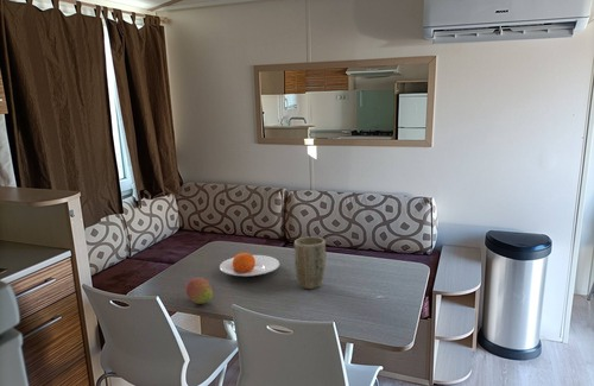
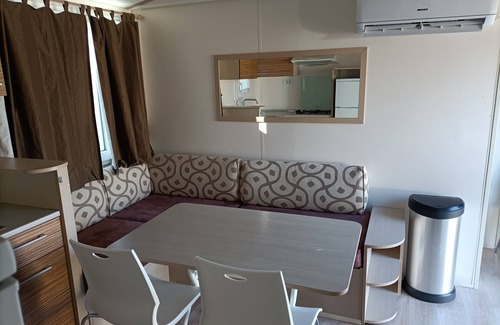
- plant pot [293,236,327,290]
- plate [219,252,280,278]
- fruit [184,277,214,305]
